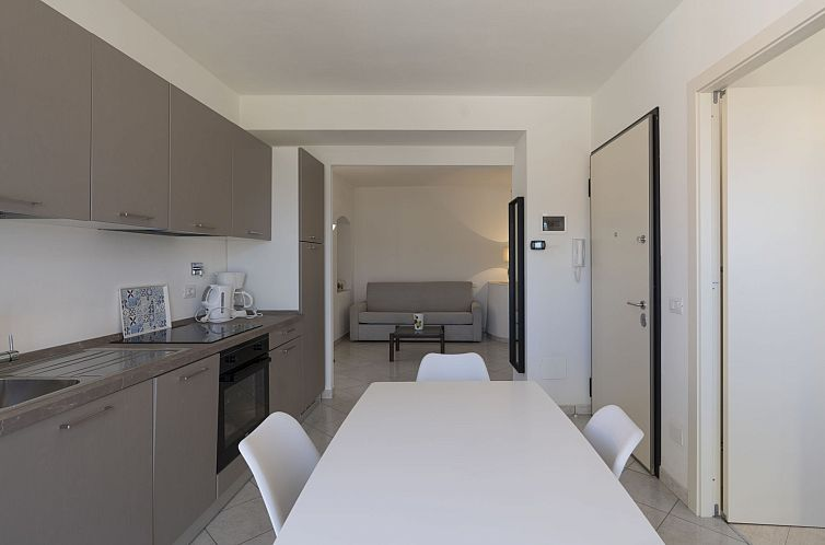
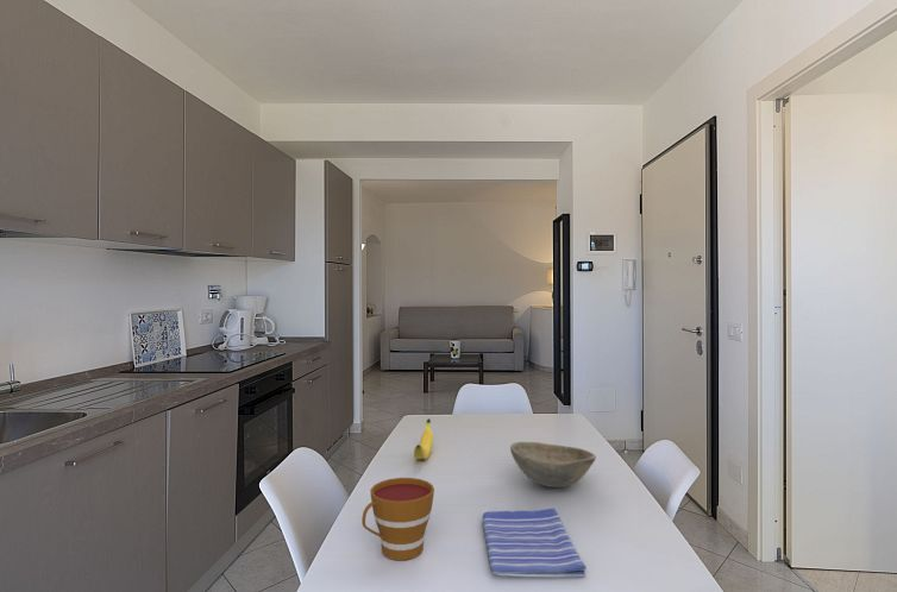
+ banana [413,417,434,460]
+ dish towel [482,508,586,579]
+ bowl [509,441,597,489]
+ cup [360,477,435,561]
